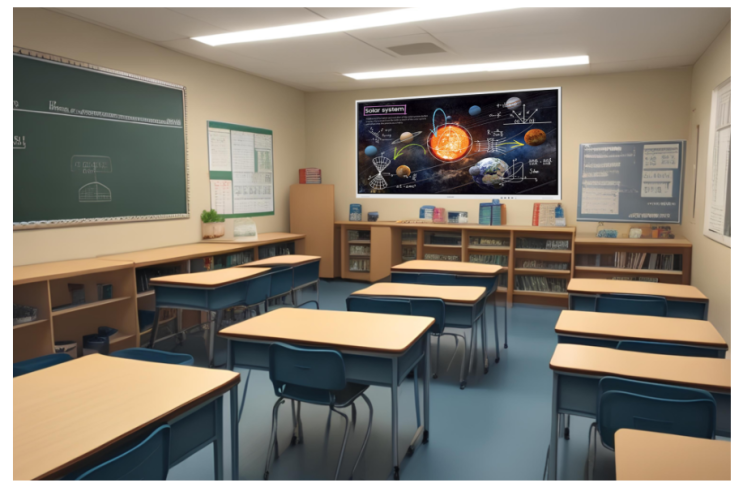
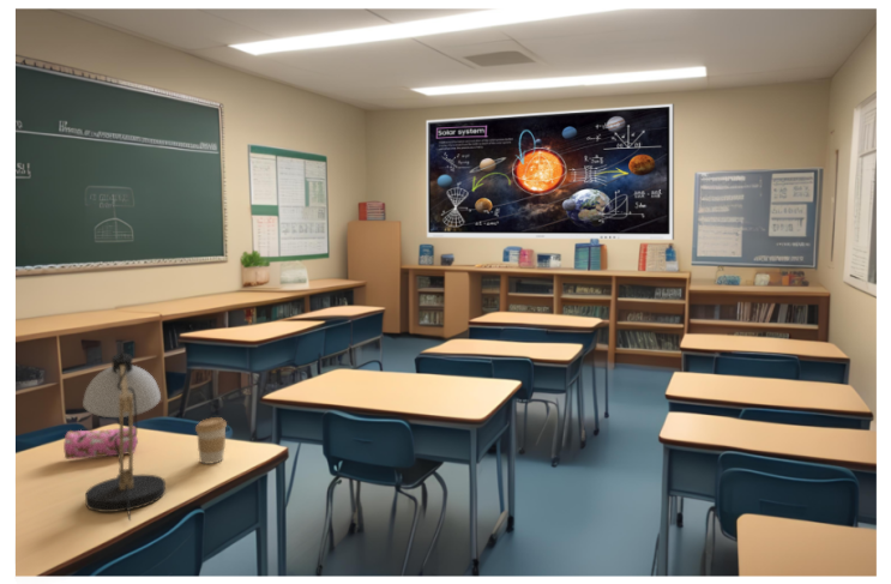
+ pencil case [62,426,139,460]
+ desk lamp [82,349,167,522]
+ coffee cup [194,416,228,465]
